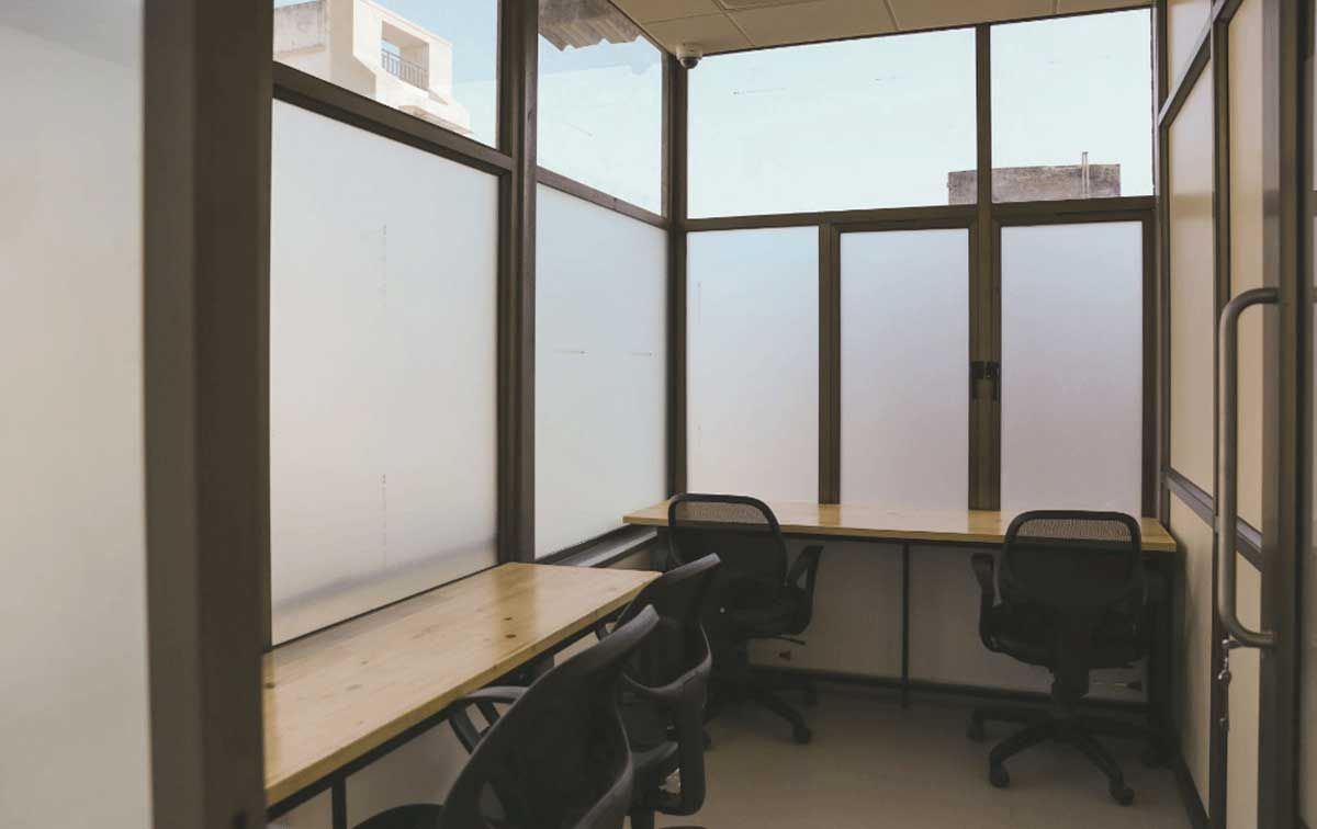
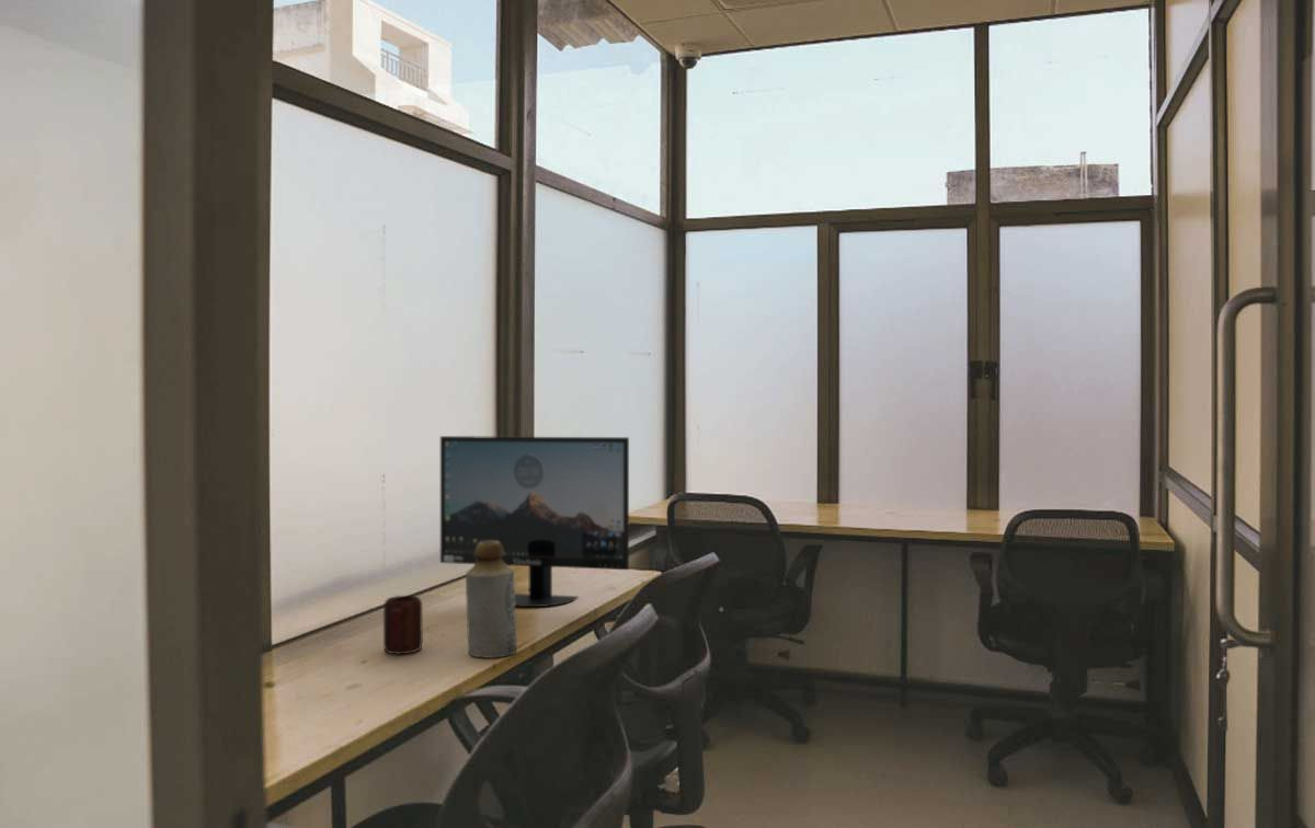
+ bottle [465,541,518,659]
+ monitor [439,435,630,608]
+ mug [382,595,424,655]
